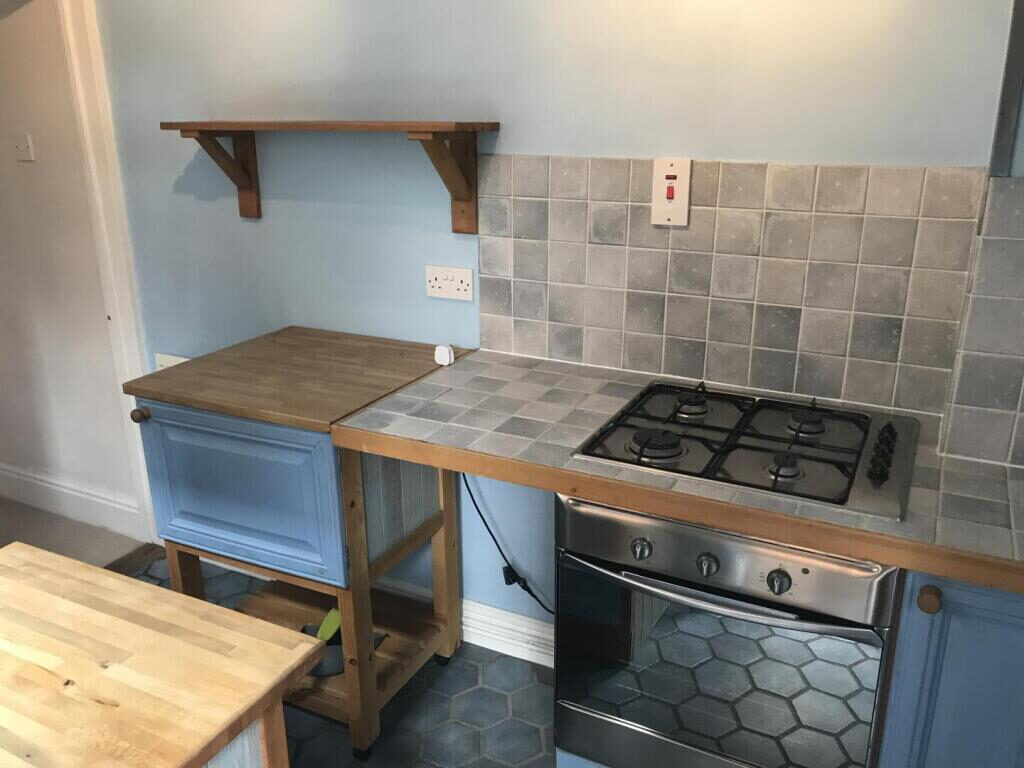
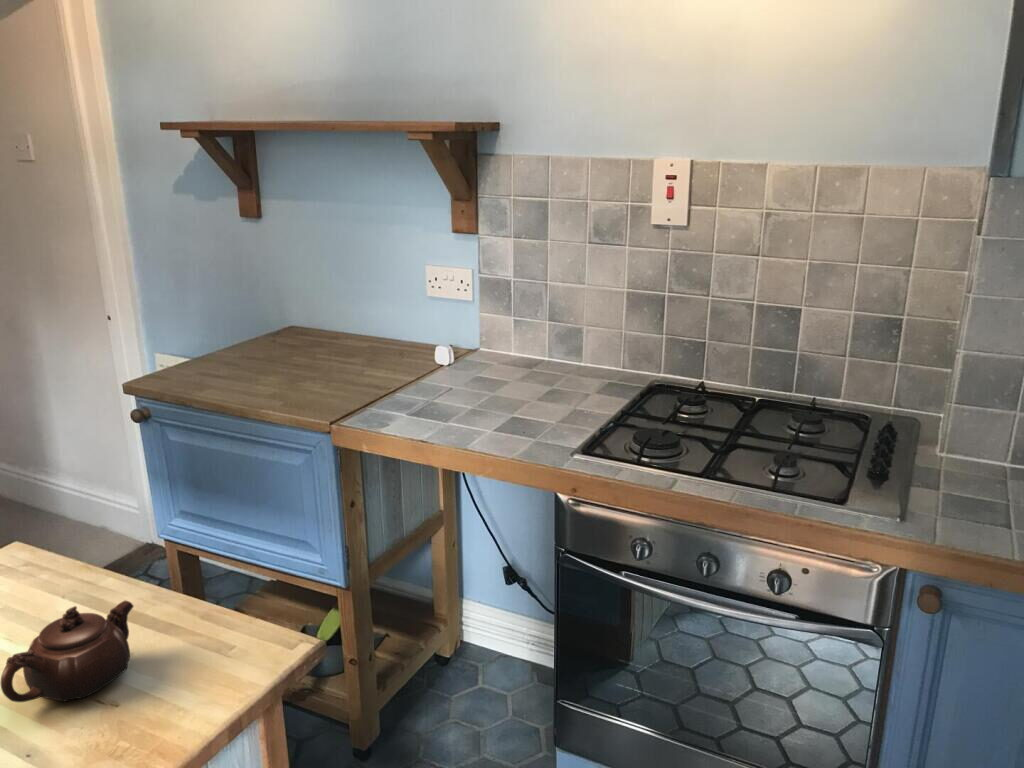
+ teapot [0,599,135,703]
